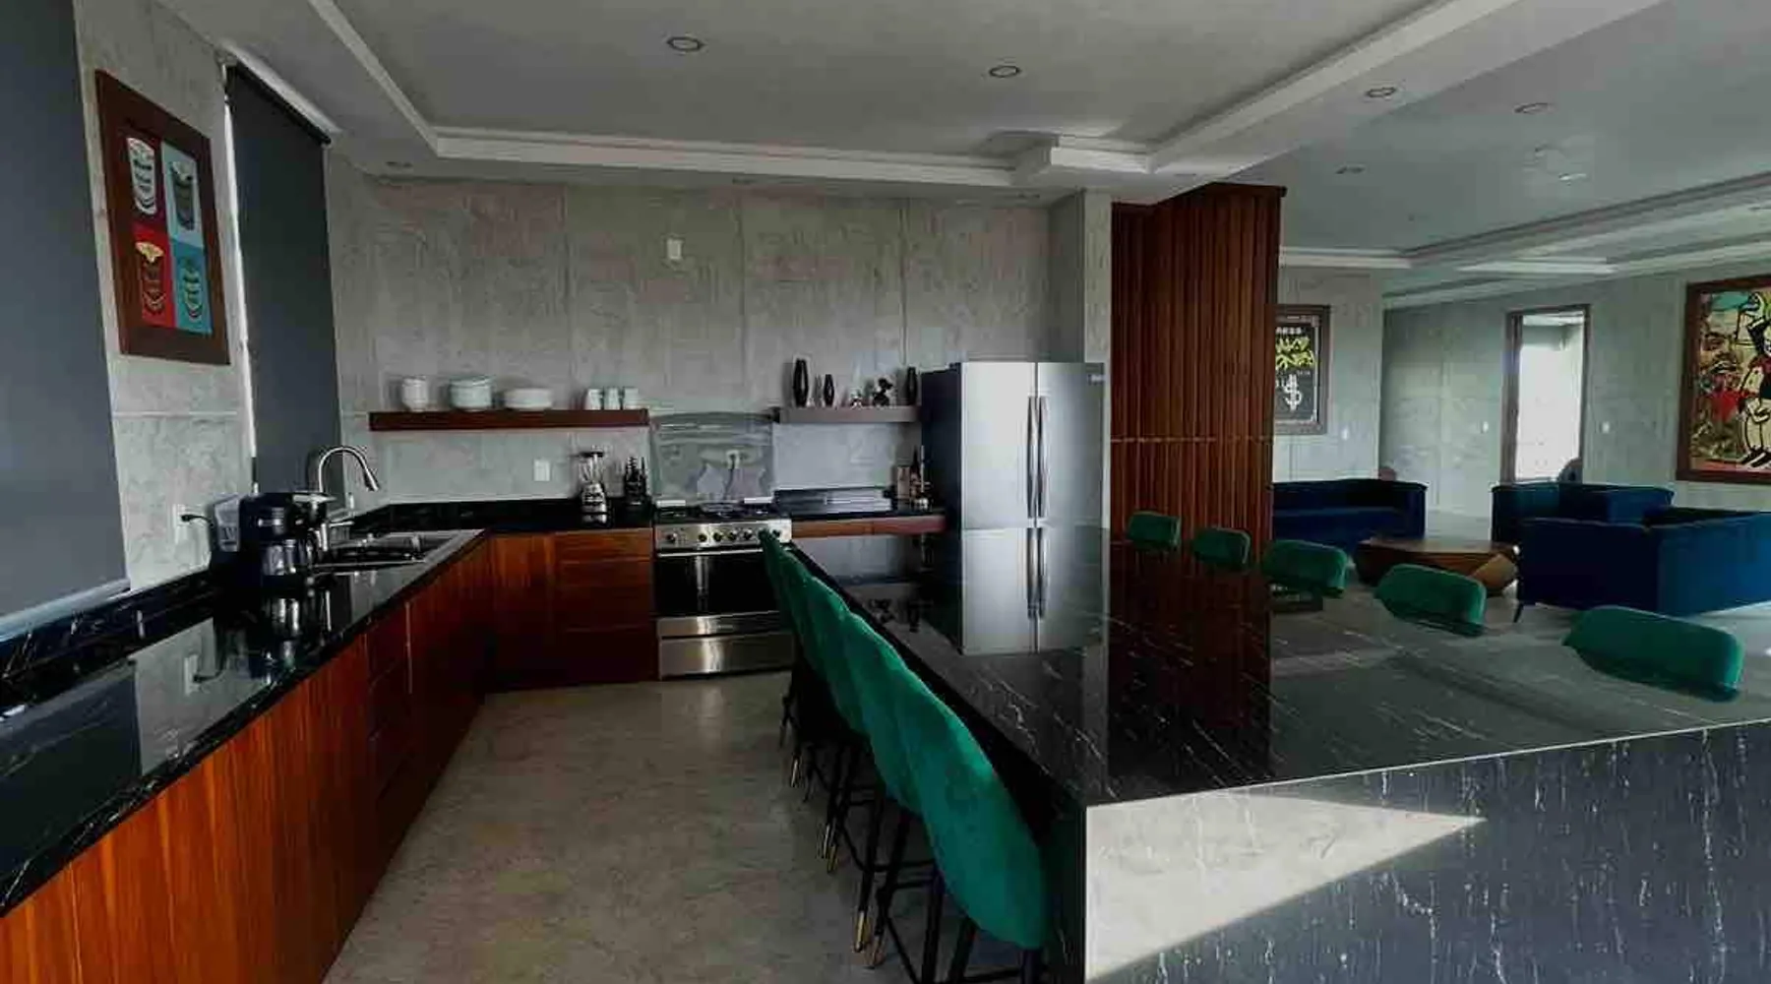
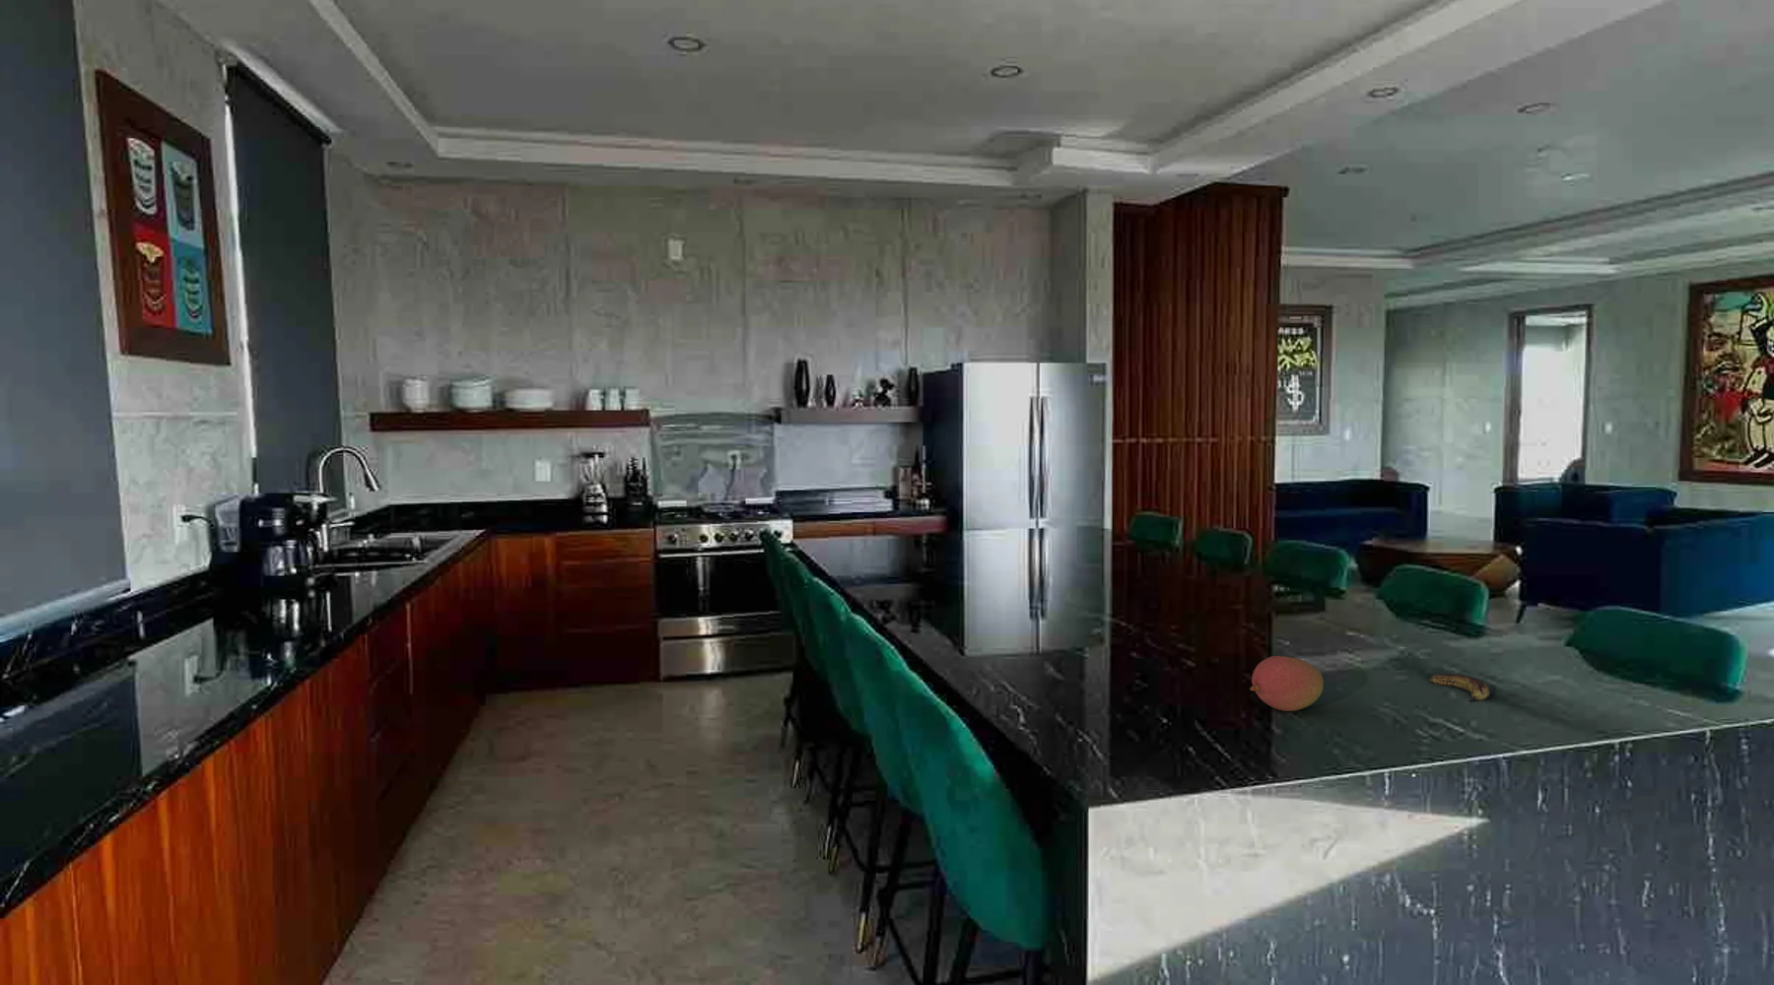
+ fruit [1249,655,1325,712]
+ banana [1427,673,1491,705]
